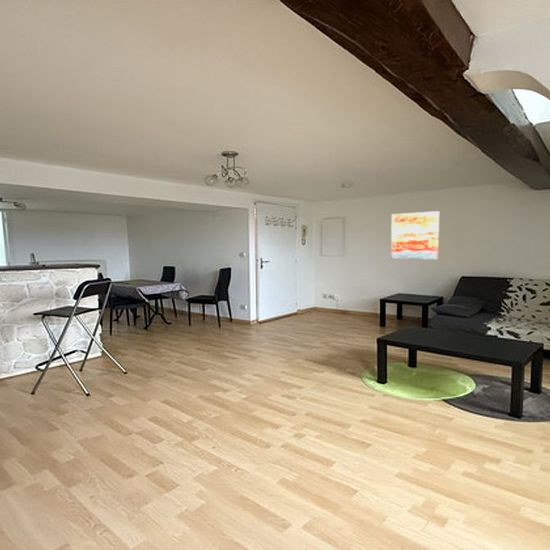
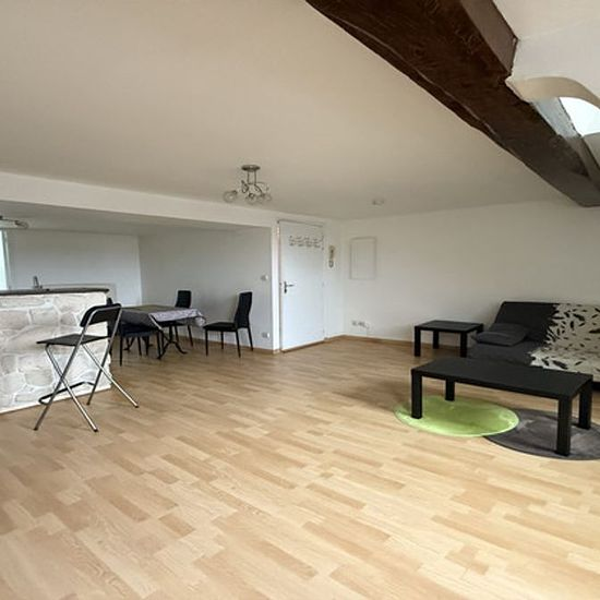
- wall art [390,210,440,261]
